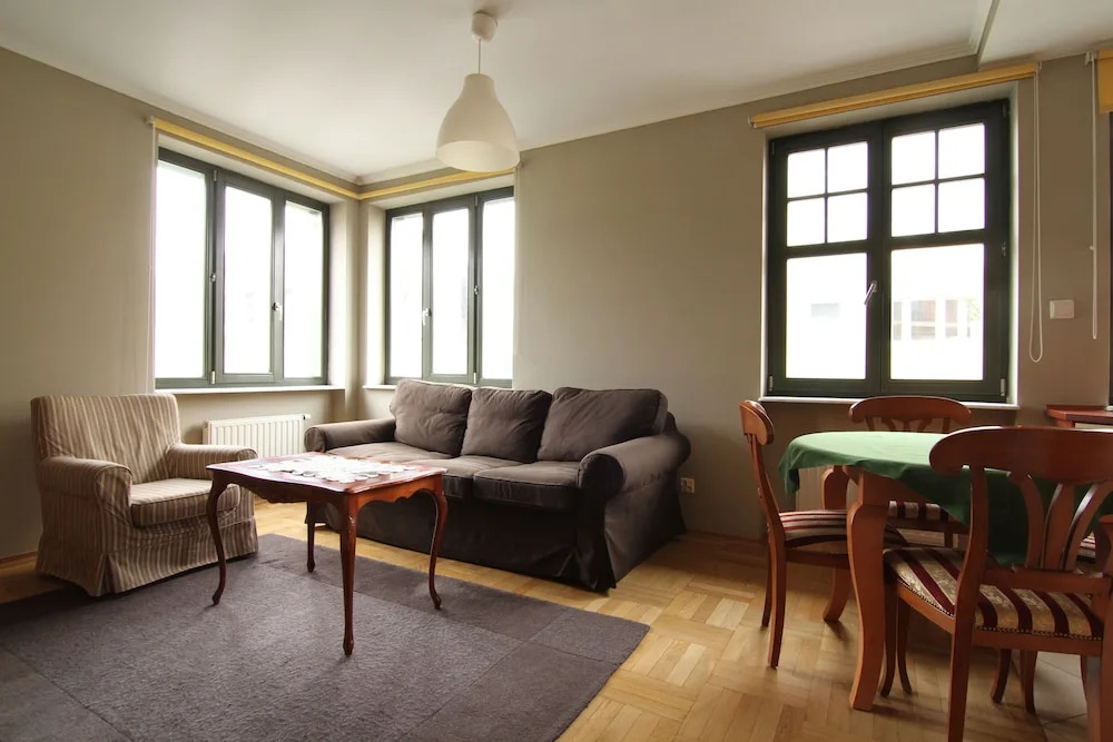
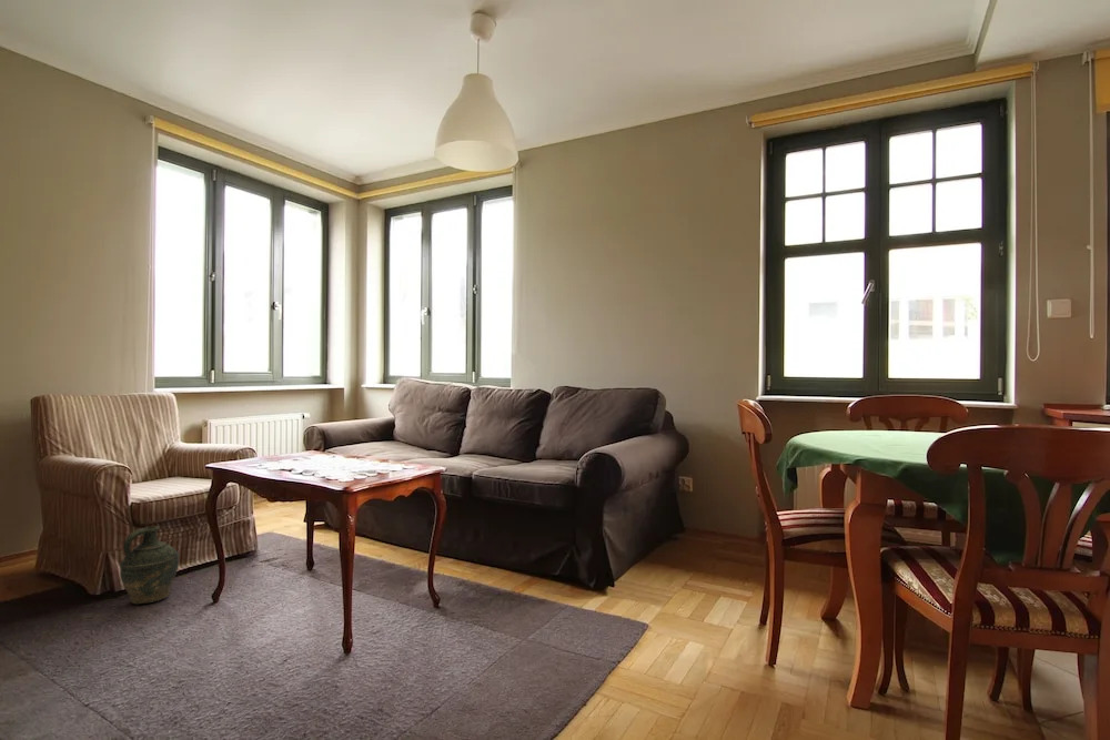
+ ceramic jug [119,525,181,605]
